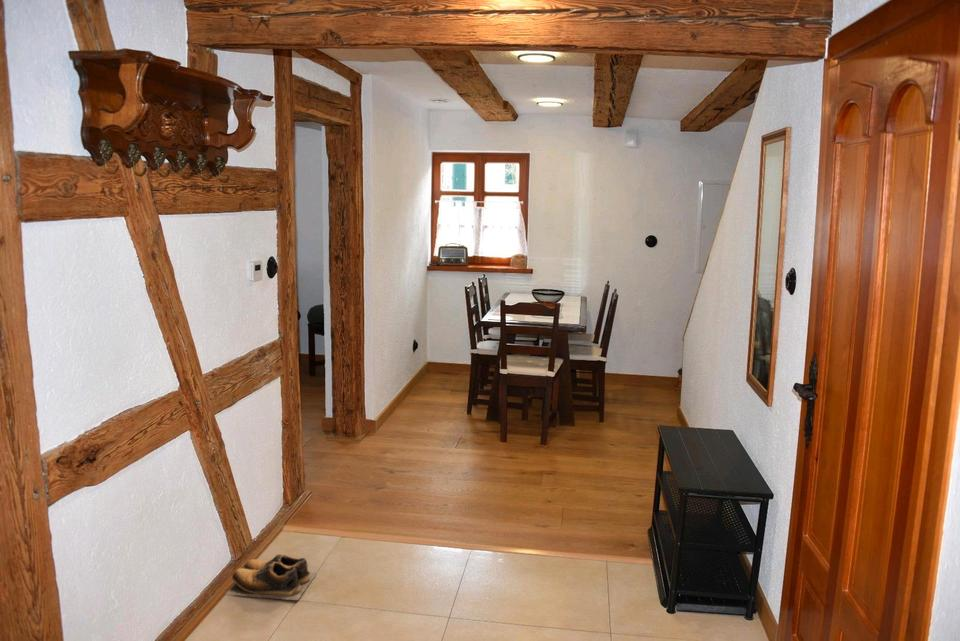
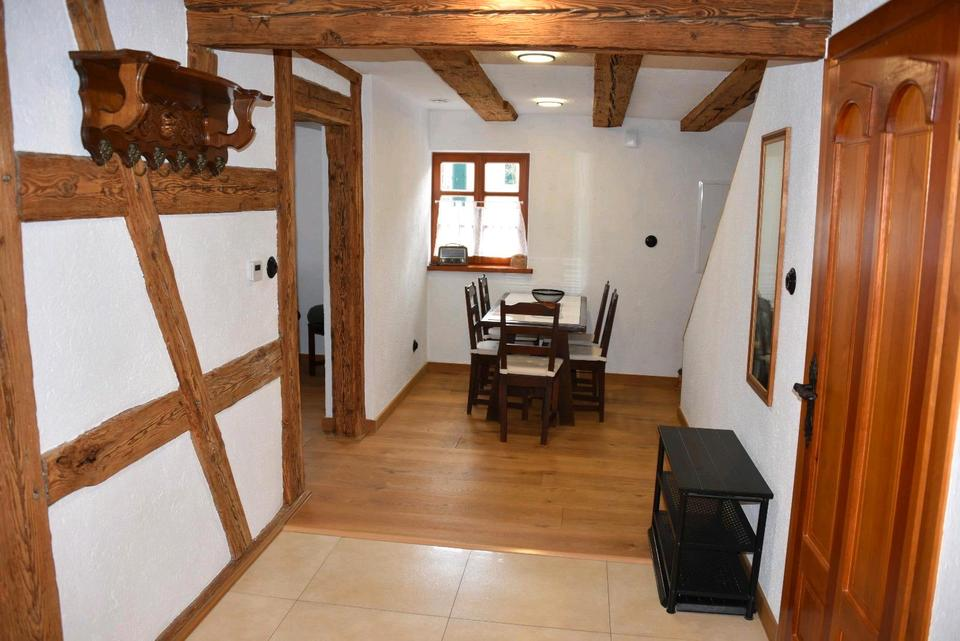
- shoes [224,553,318,601]
